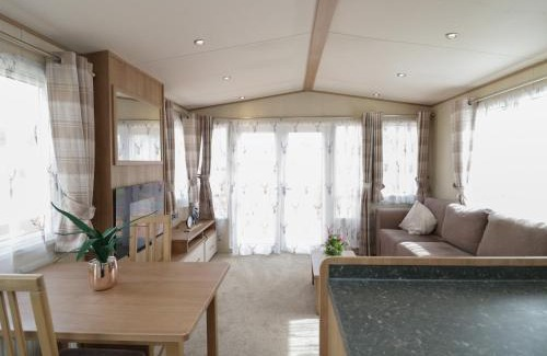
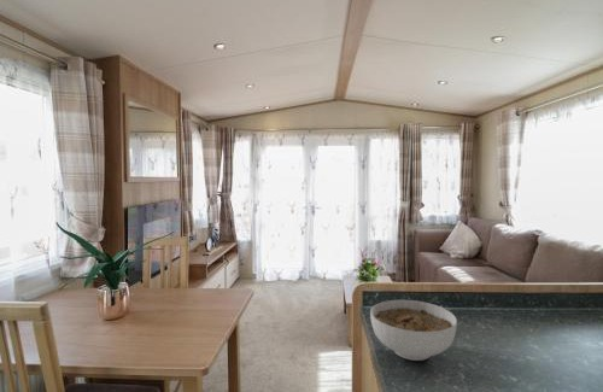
+ bowl [369,299,458,362]
